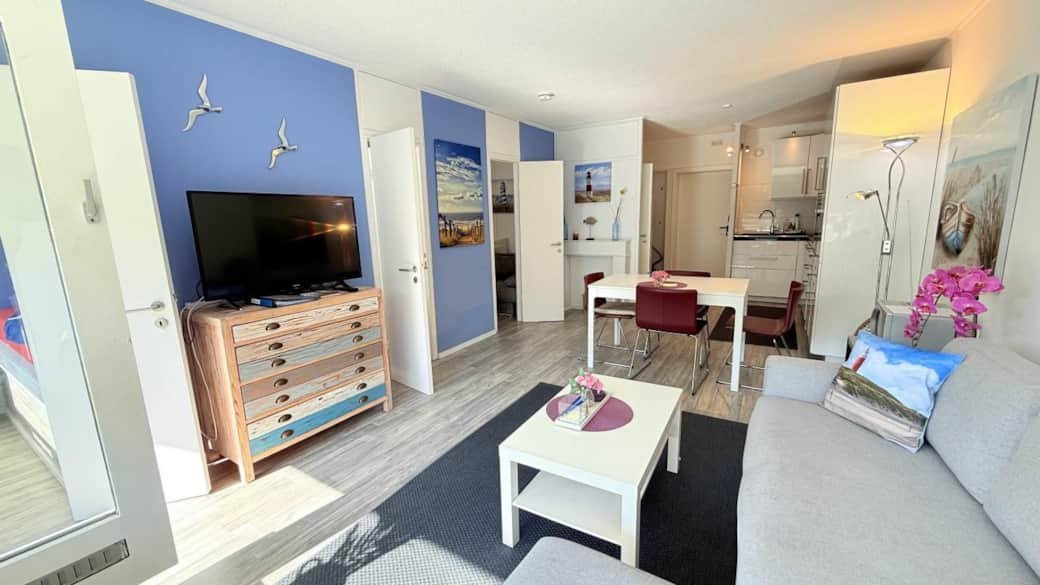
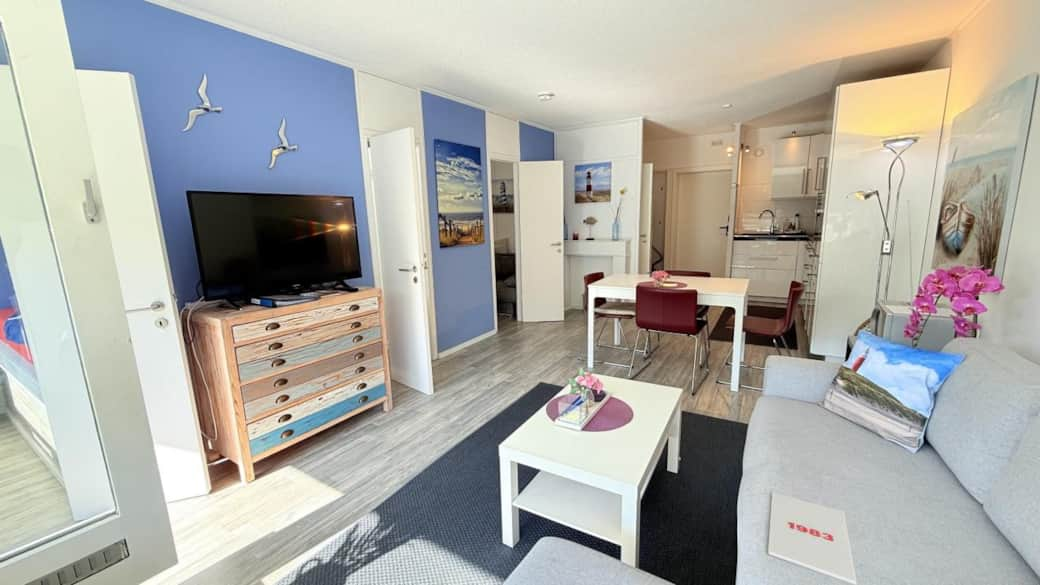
+ magazine [767,491,858,585]
